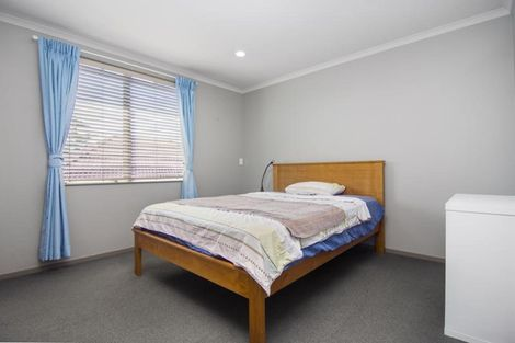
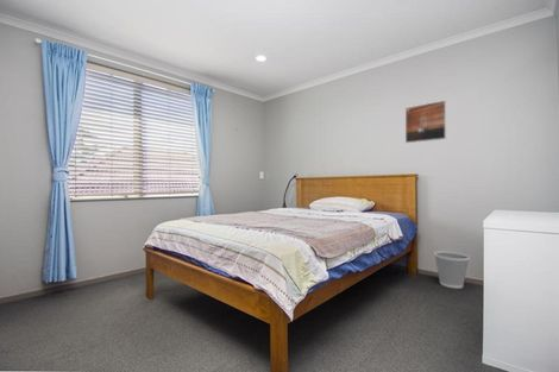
+ wastebasket [433,250,471,289]
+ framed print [404,99,447,144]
